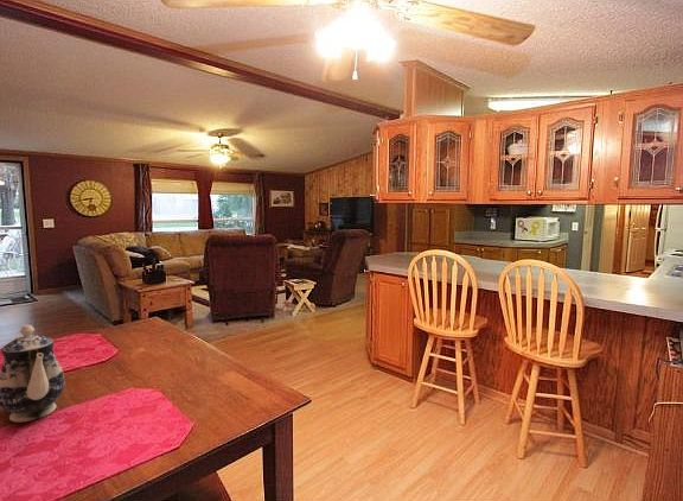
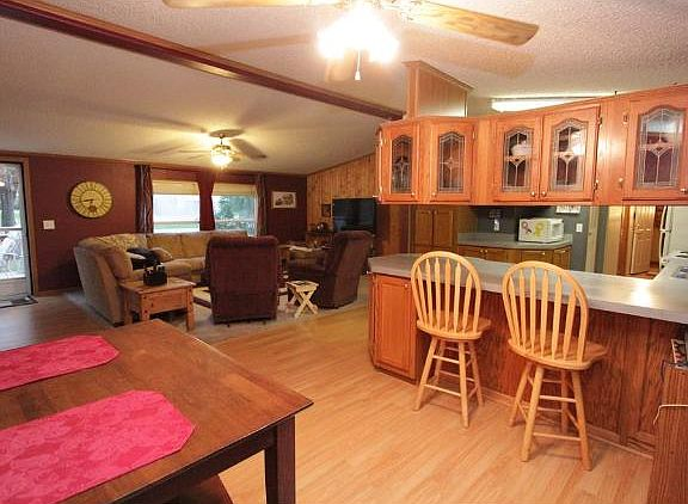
- teapot [0,324,66,423]
